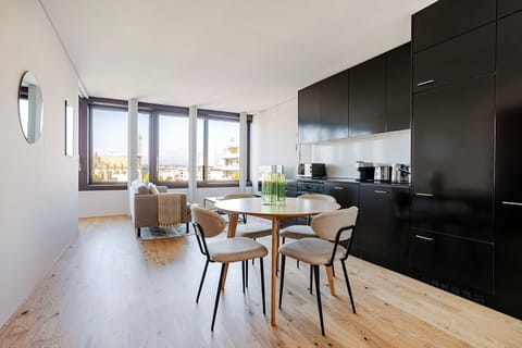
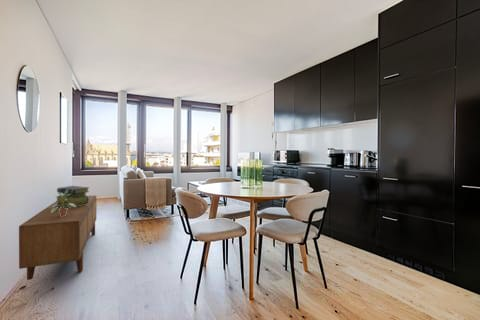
+ stack of books [54,185,90,208]
+ potted plant [51,189,76,217]
+ sideboard [18,194,97,281]
